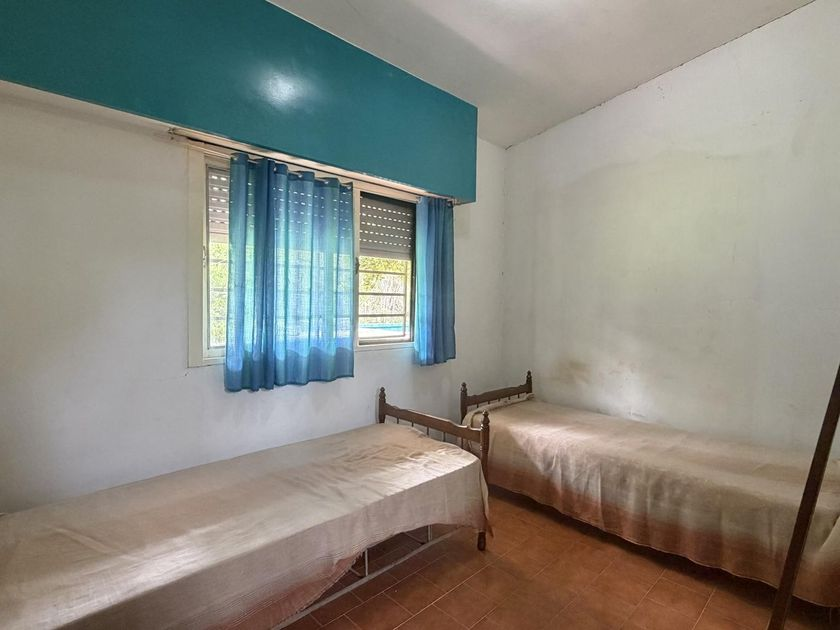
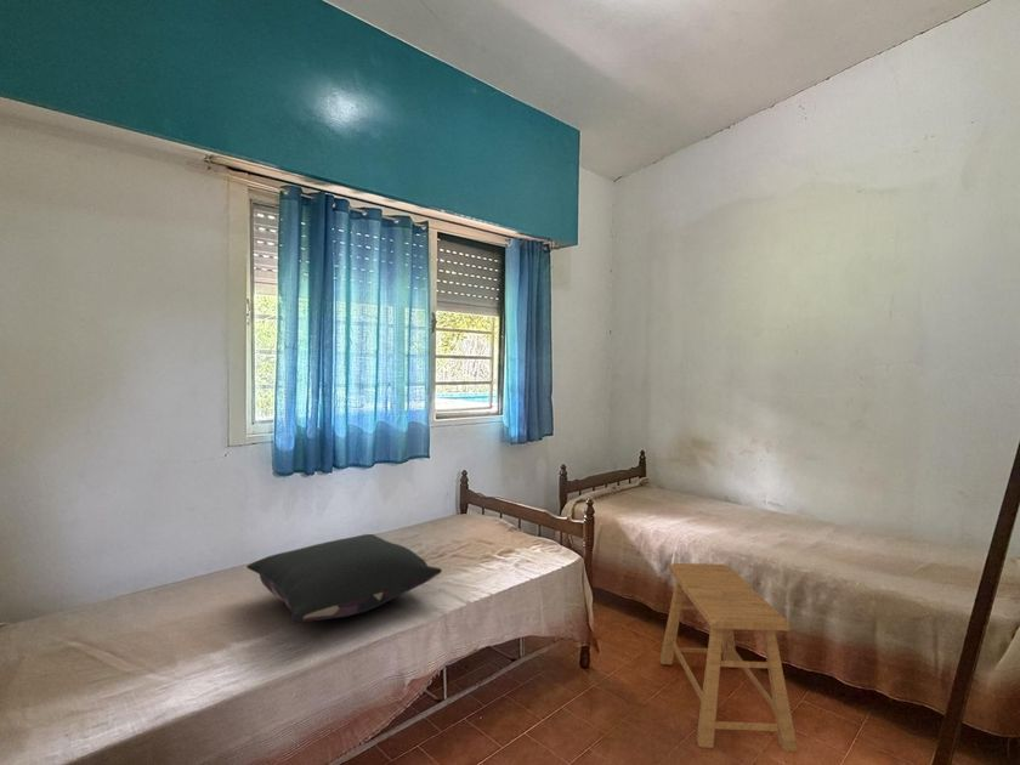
+ pillow [245,533,443,623]
+ stool [658,562,799,753]
